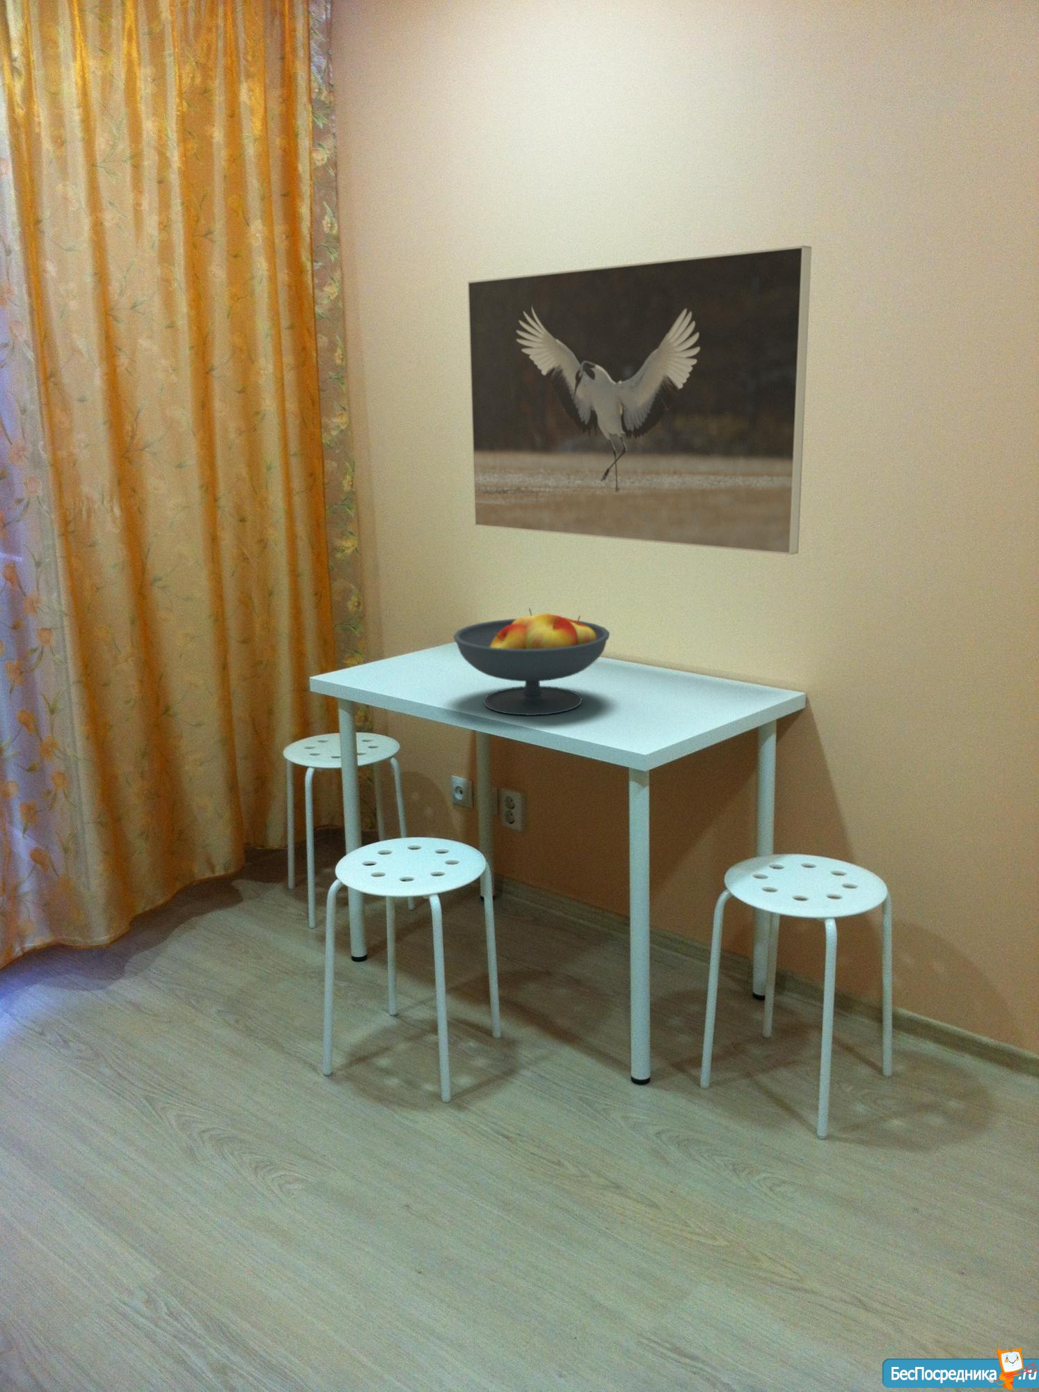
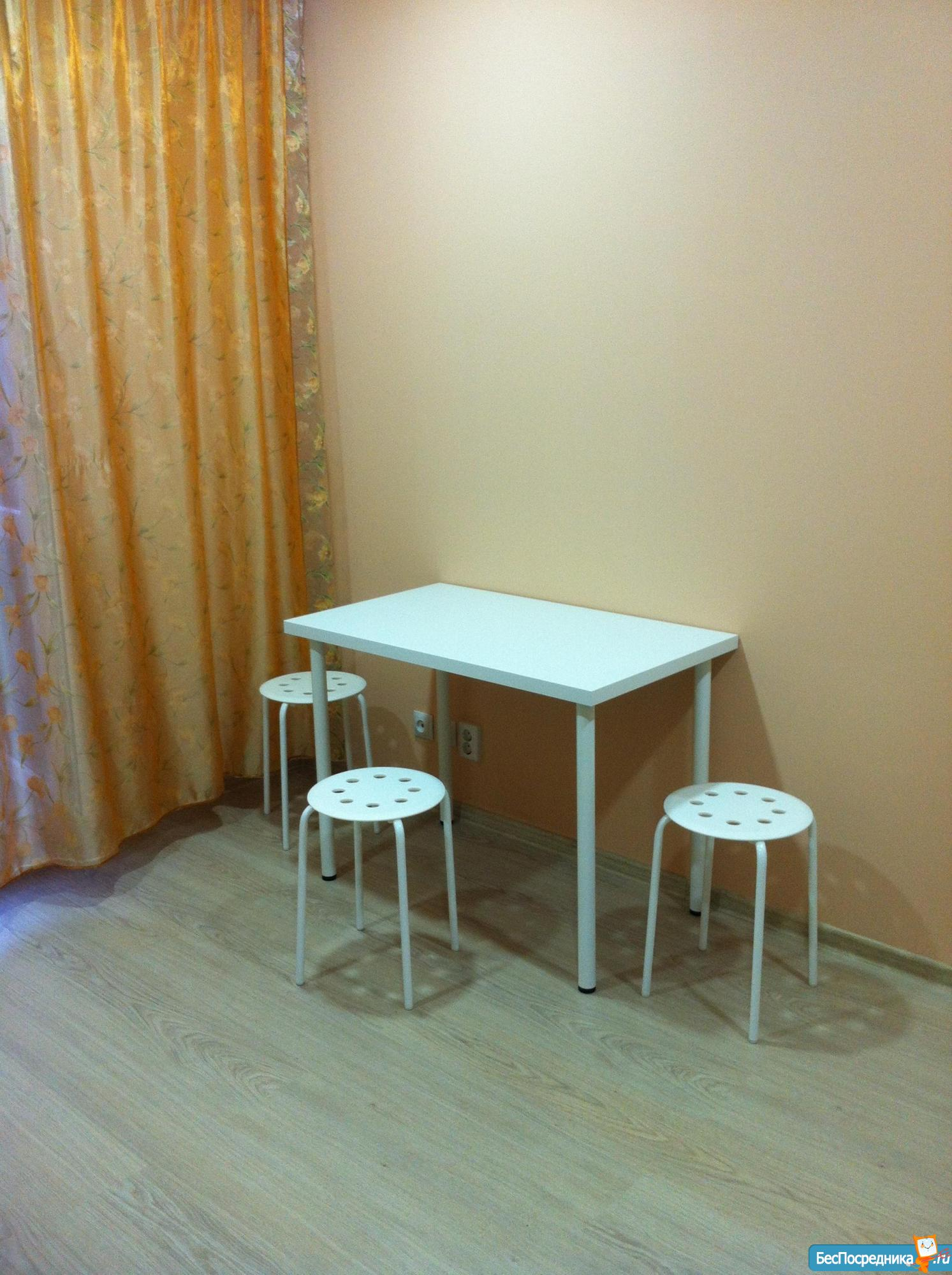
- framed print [467,245,812,556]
- fruit bowl [453,608,610,716]
